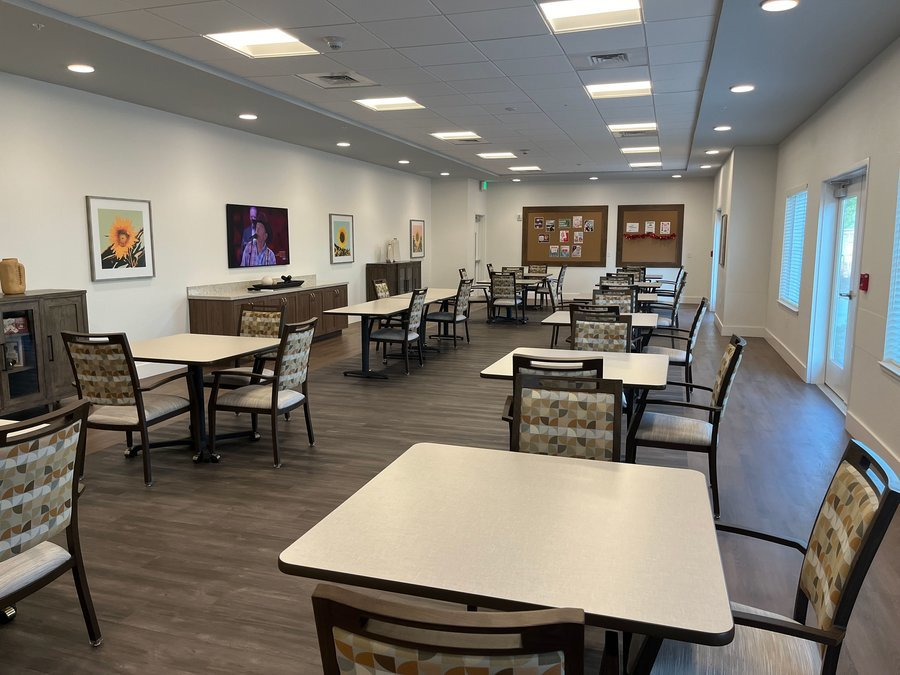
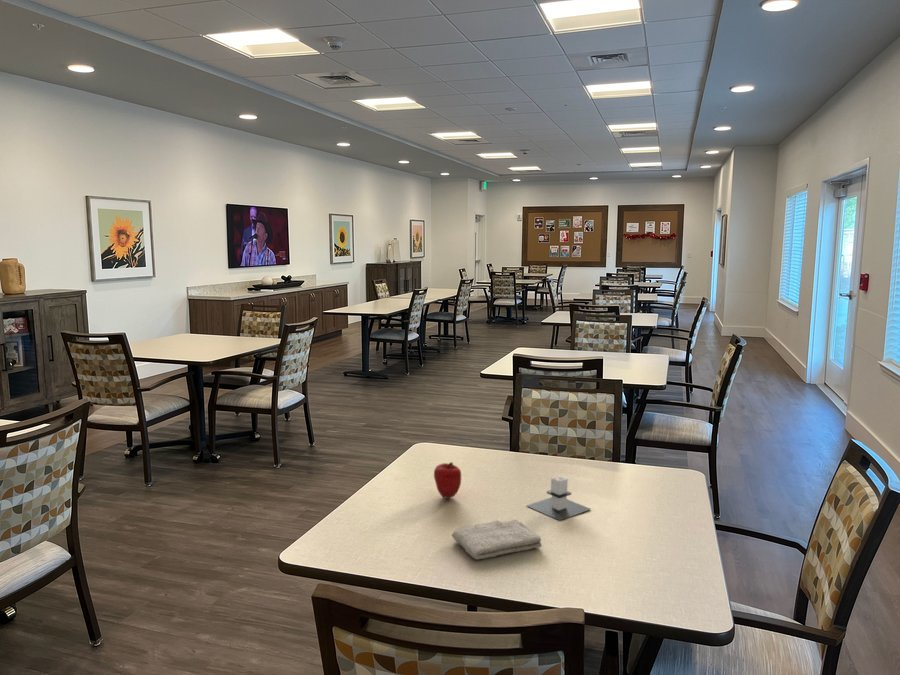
+ architectural model [525,475,591,521]
+ apple [433,461,462,500]
+ washcloth [451,519,542,560]
